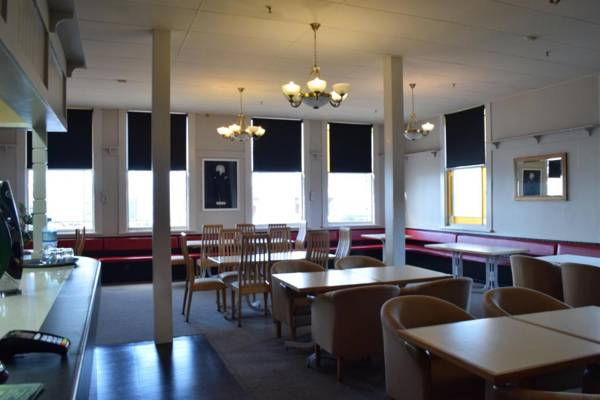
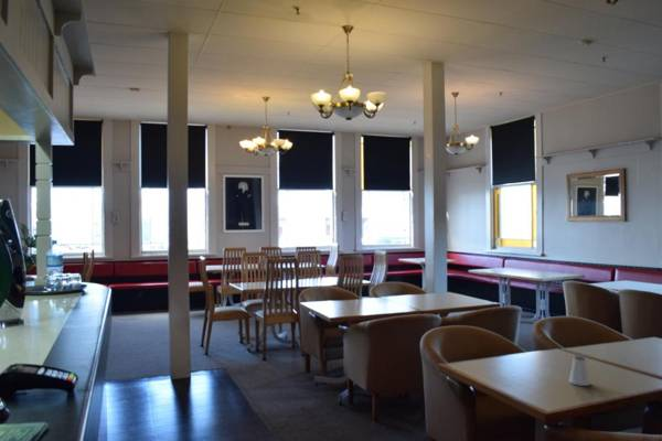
+ saltshaker [568,354,591,387]
